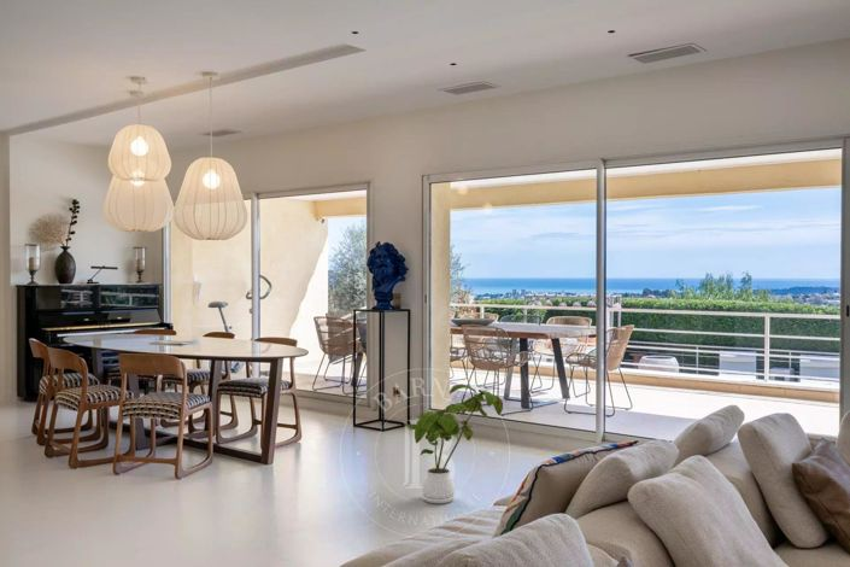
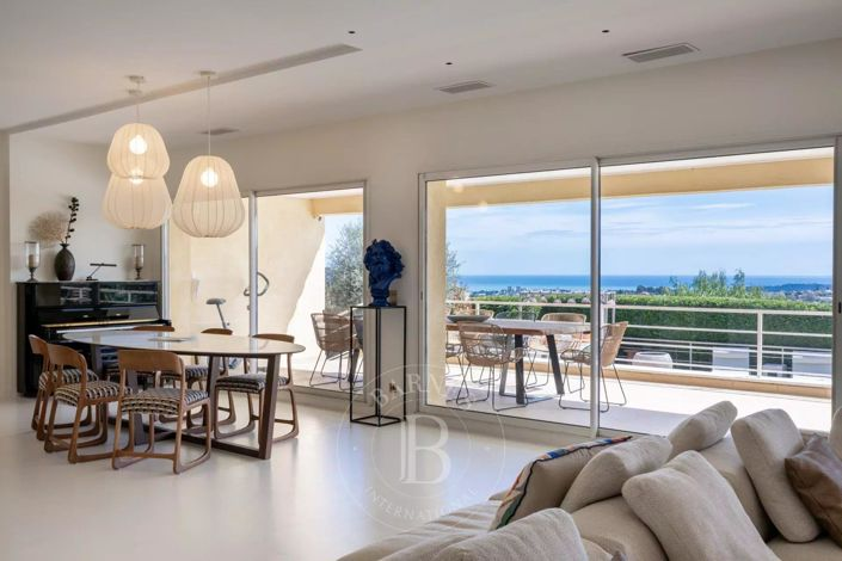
- house plant [406,384,504,504]
